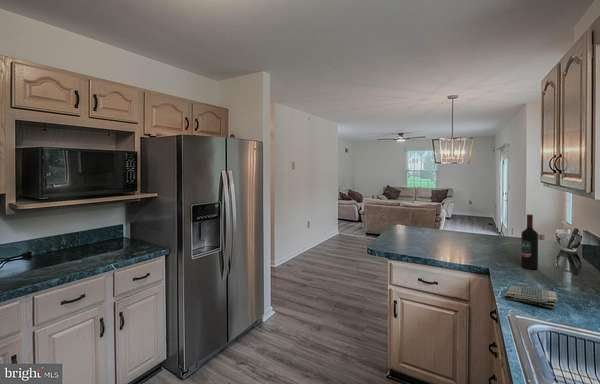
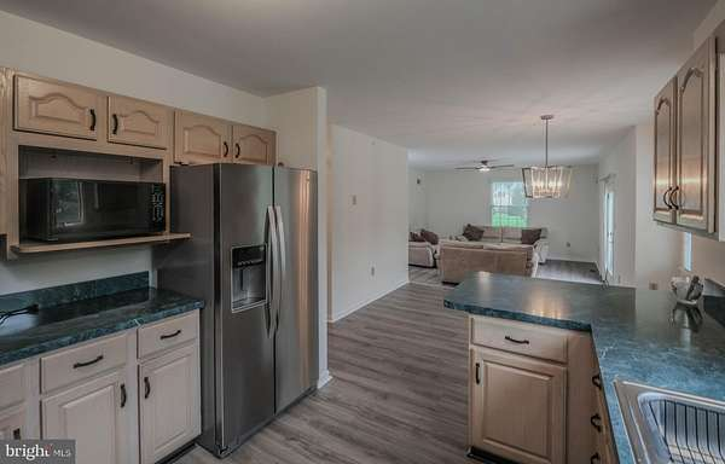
- dish towel [503,284,558,309]
- wine bottle [520,213,539,270]
